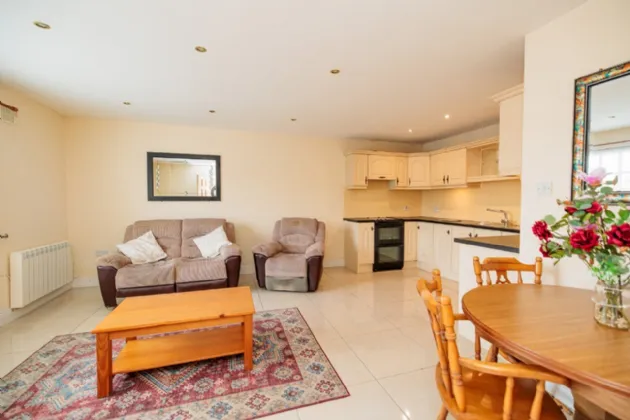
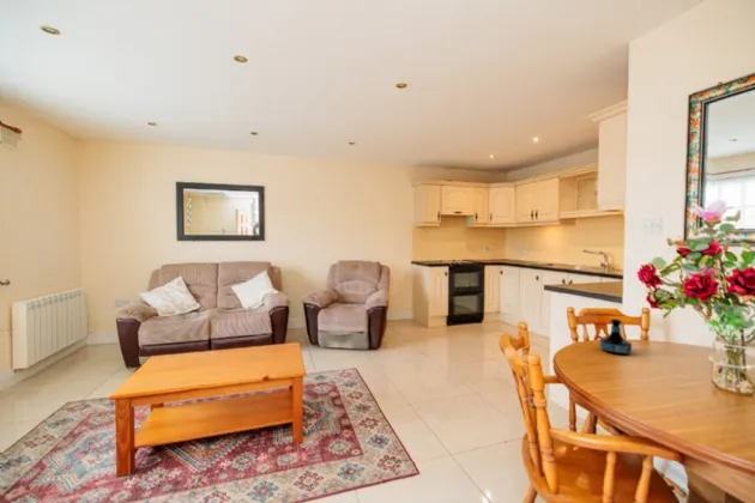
+ tequila bottle [598,317,633,356]
